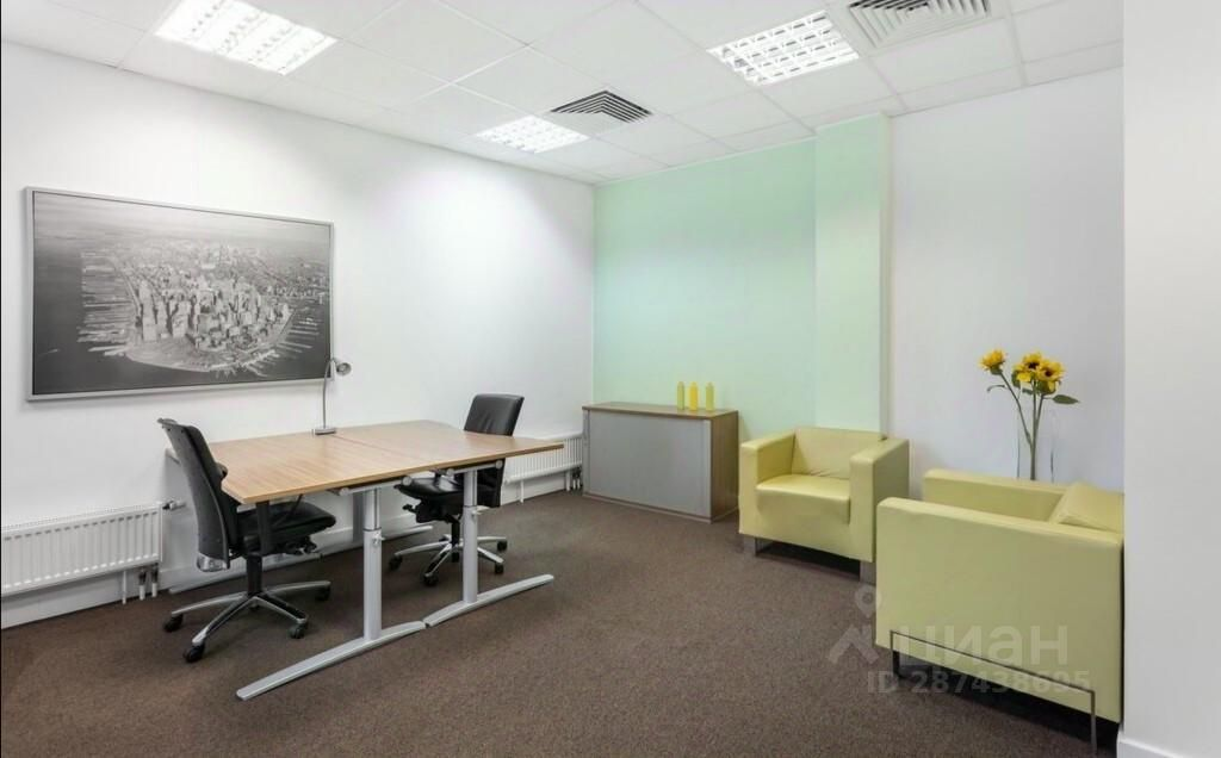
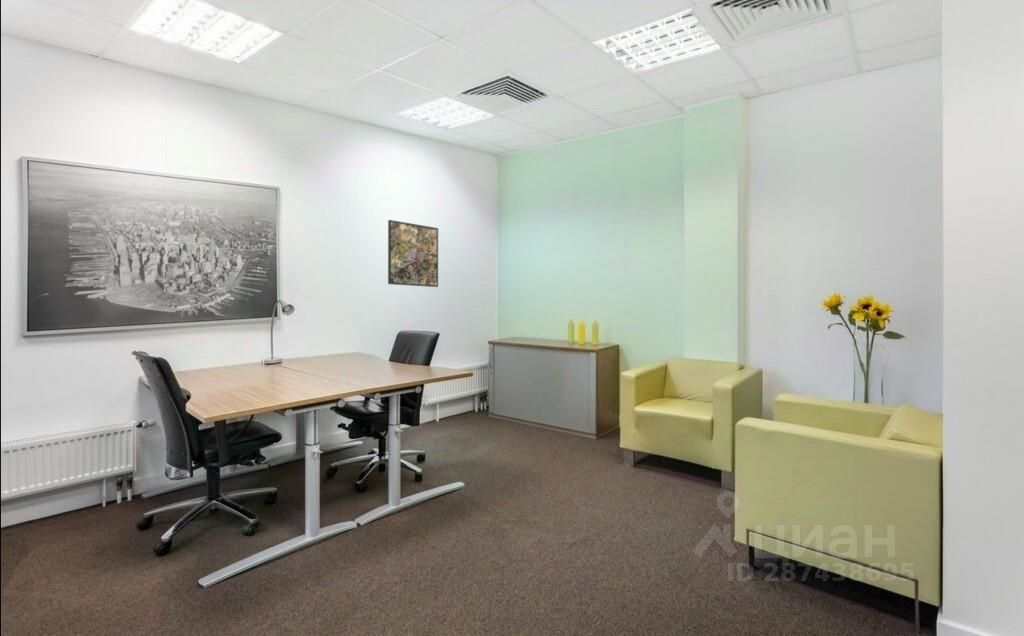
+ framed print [387,219,439,288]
